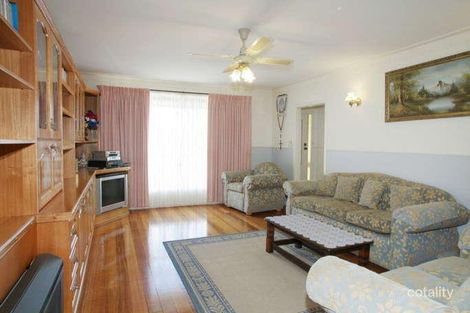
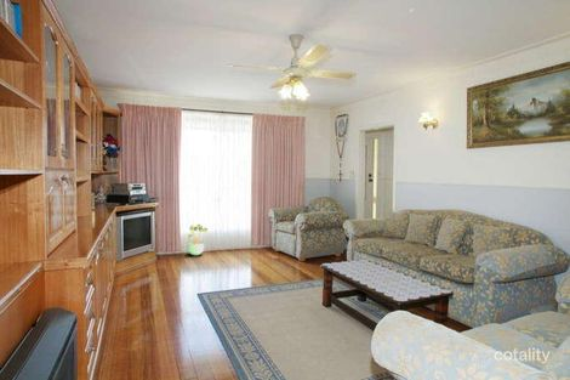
+ potted plant [186,223,209,256]
